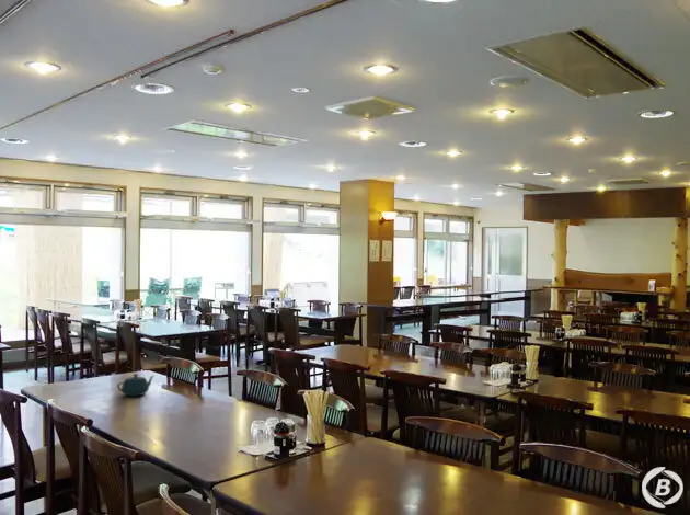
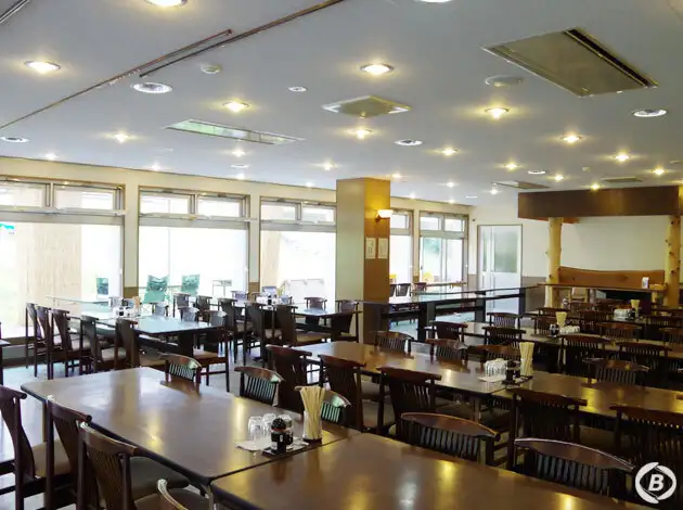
- teapot [116,373,154,397]
